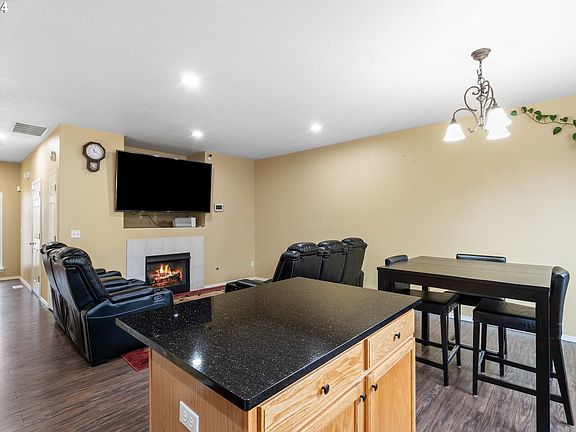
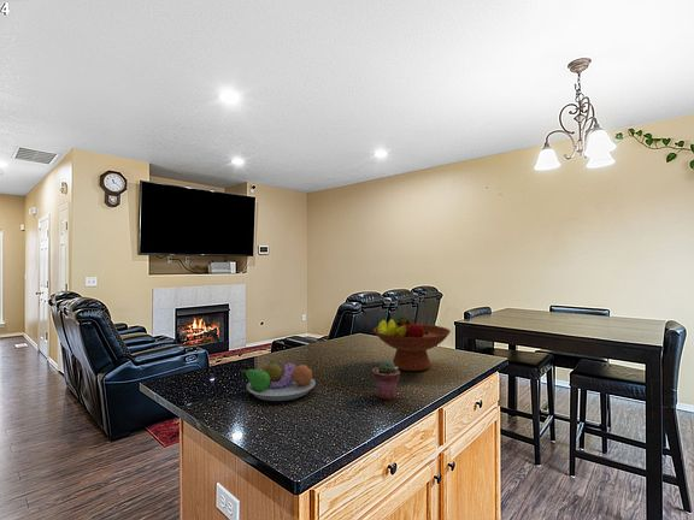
+ potted succulent [371,359,401,401]
+ fruit bowl [372,315,452,372]
+ fruit bowl [240,358,317,402]
